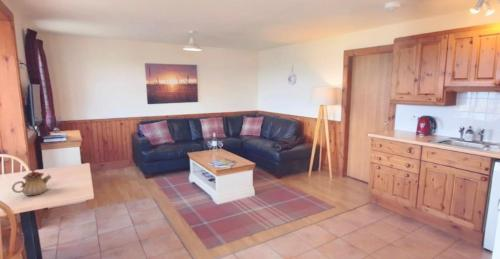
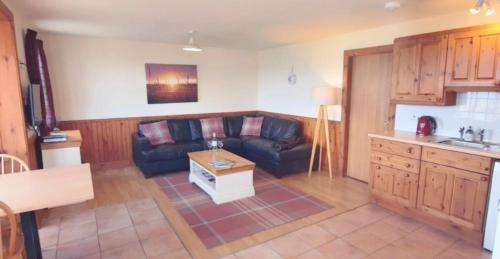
- teapot [11,168,52,197]
